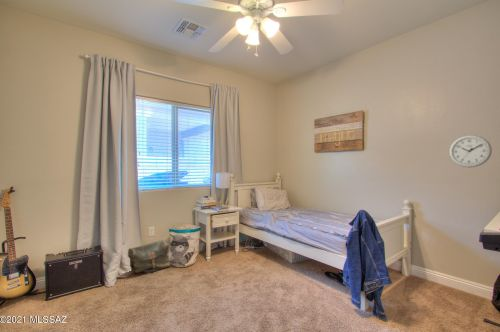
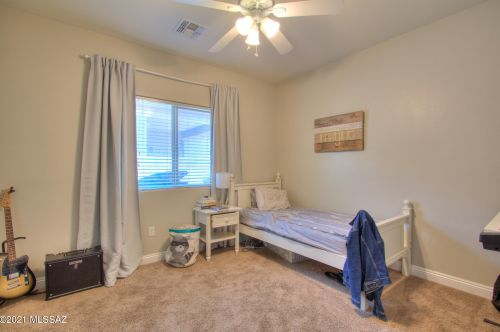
- wall clock [448,134,493,168]
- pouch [127,239,171,274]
